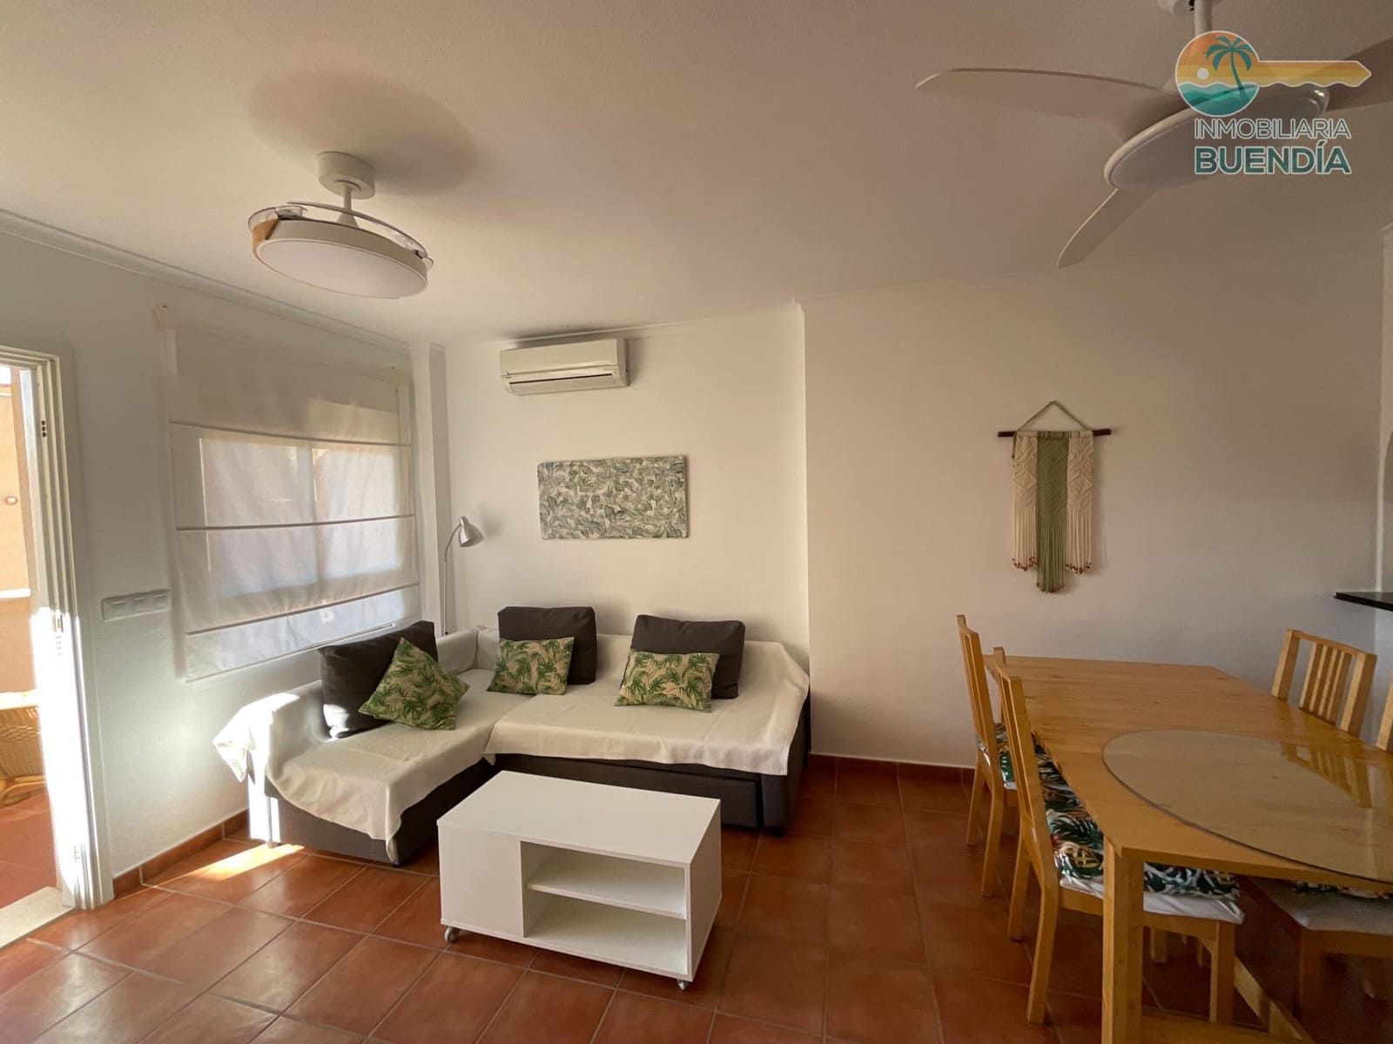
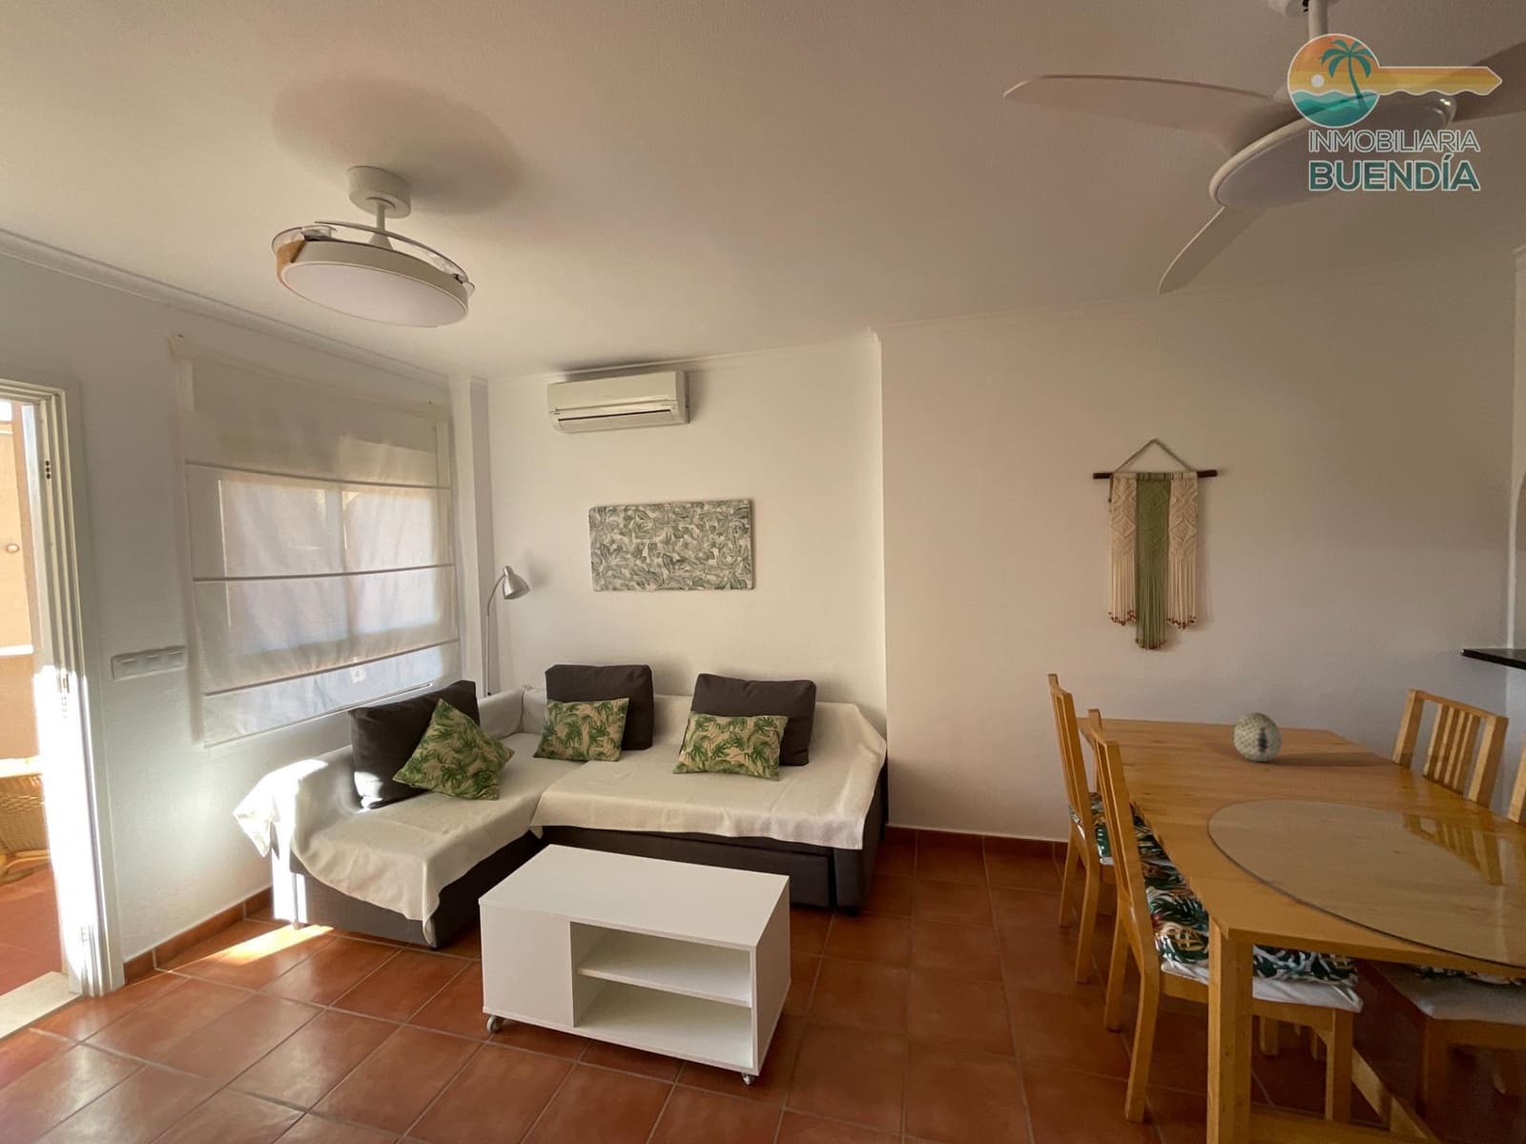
+ decorative egg [1232,711,1283,763]
